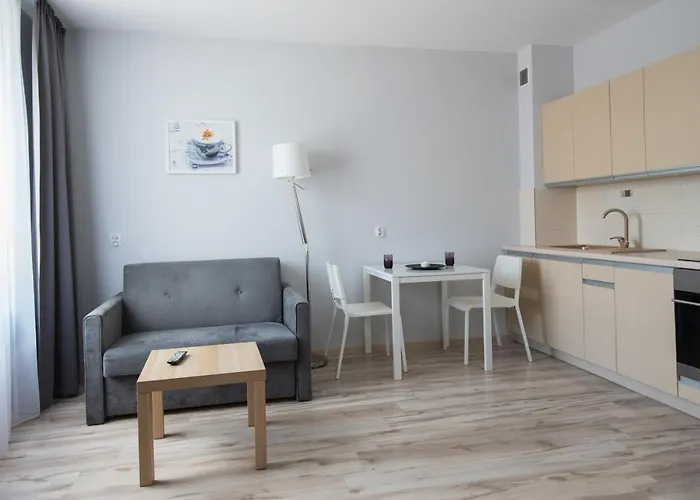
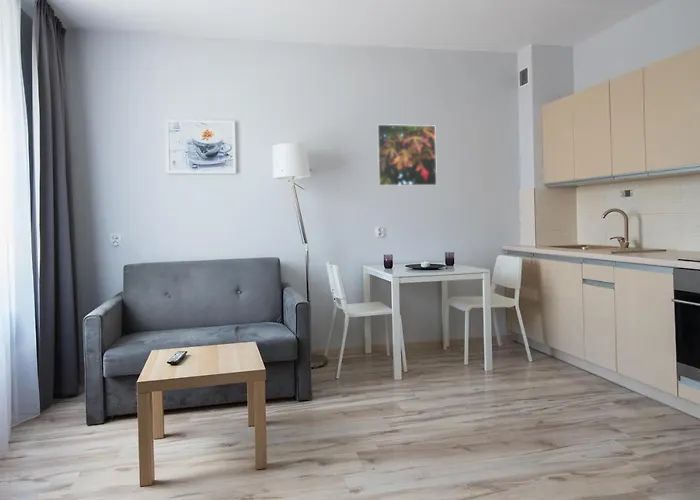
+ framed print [376,123,438,187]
